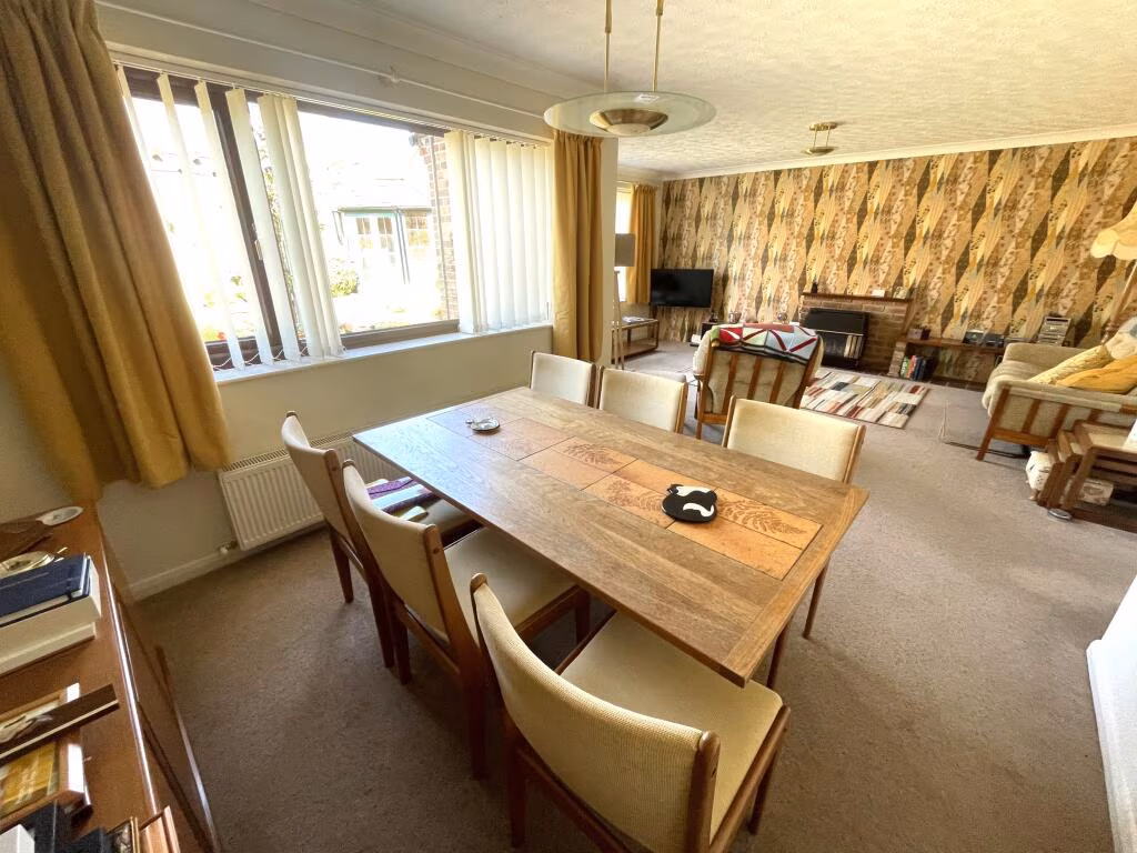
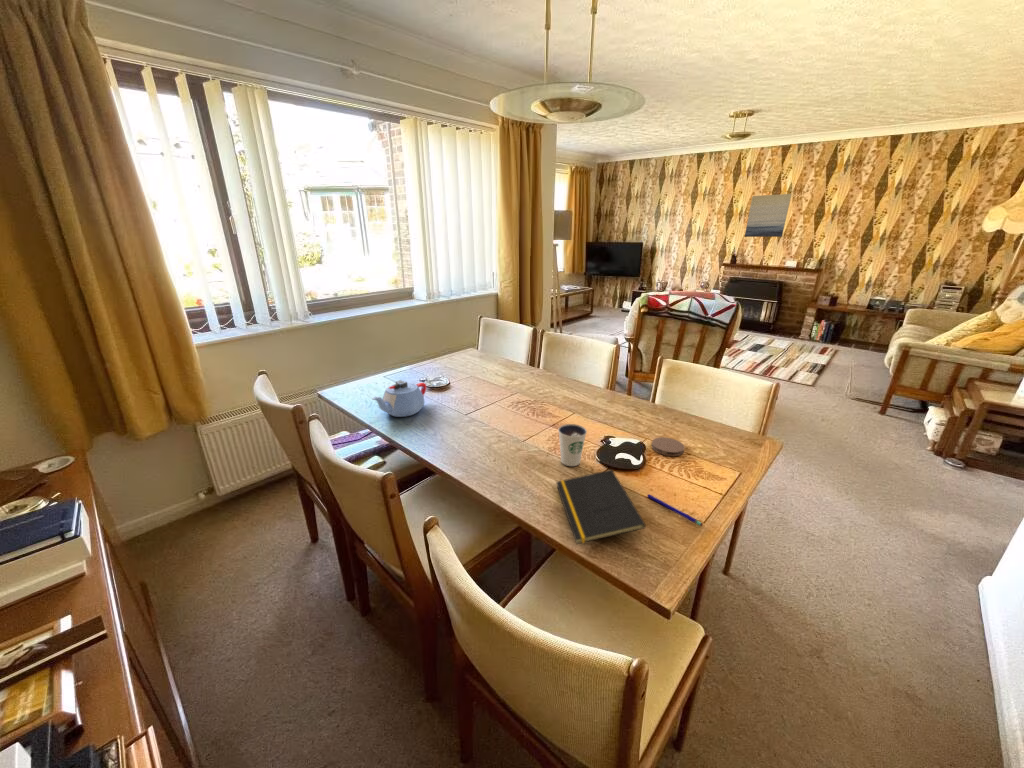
+ pen [646,493,704,527]
+ teapot [371,379,427,418]
+ coaster [651,436,686,457]
+ dixie cup [557,423,588,467]
+ notepad [555,468,647,545]
+ wall art [744,193,792,238]
